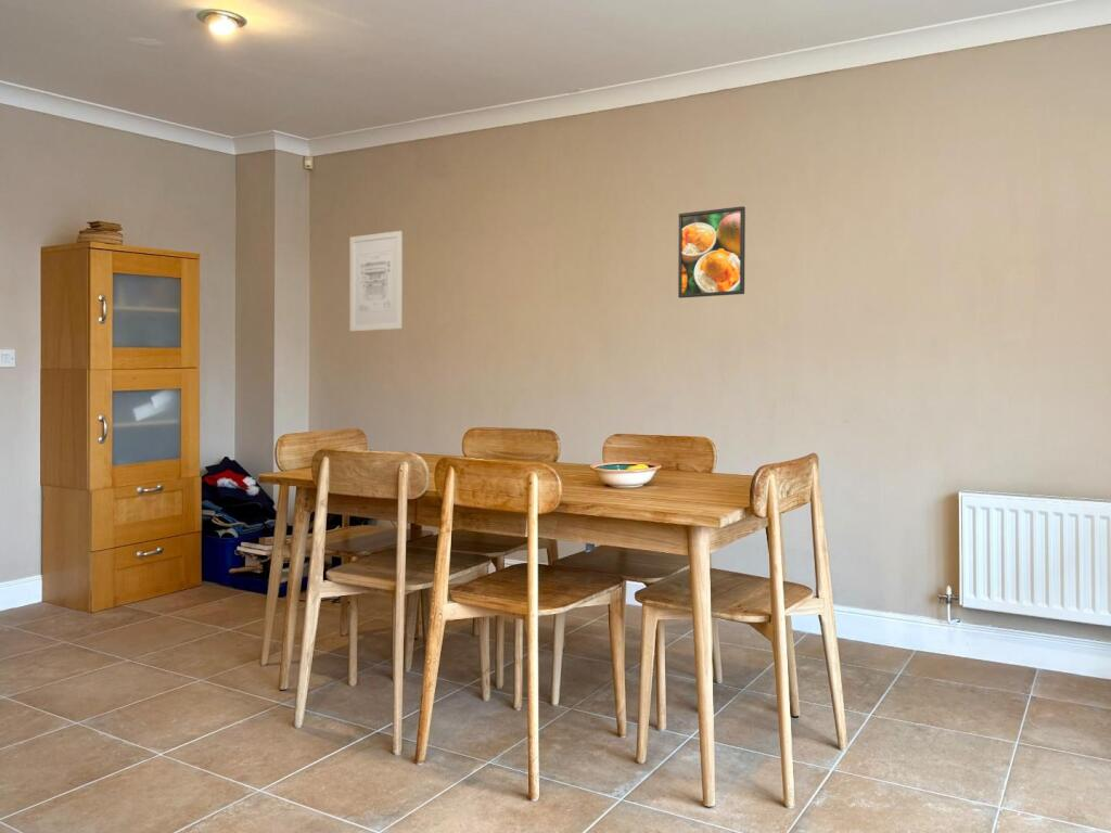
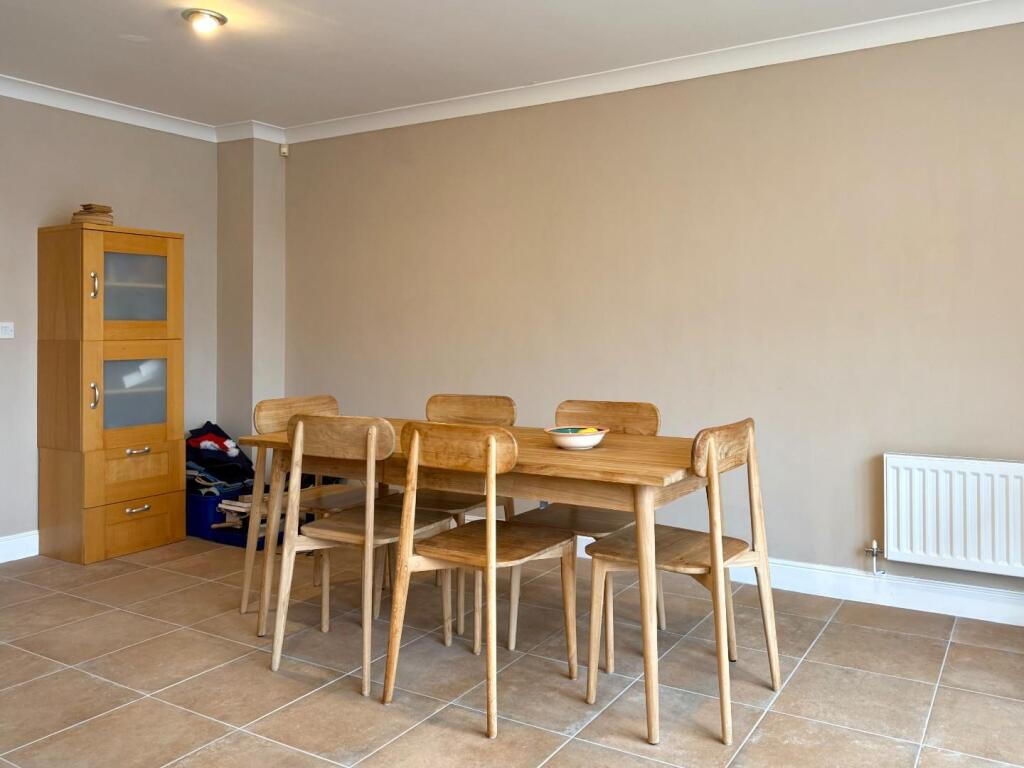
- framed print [677,205,746,299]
- wall art [349,230,404,332]
